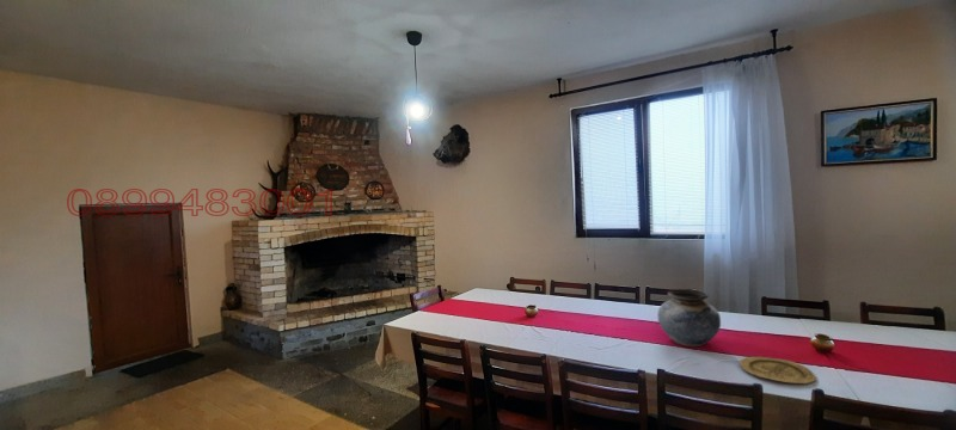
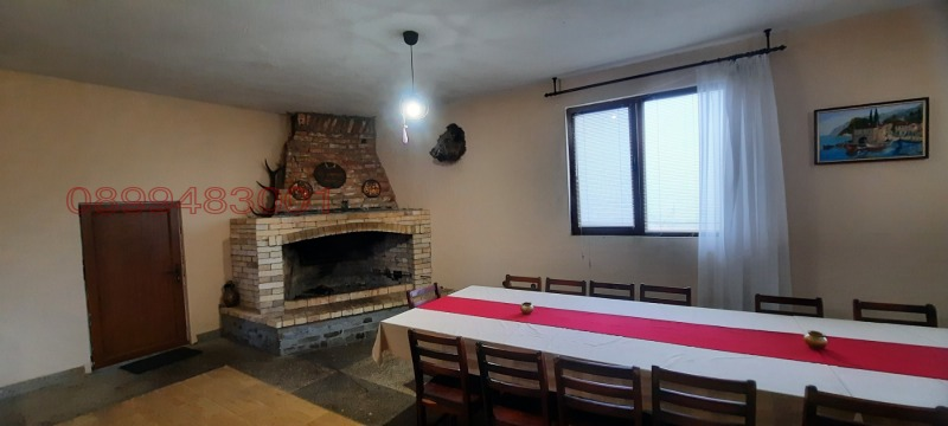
- plate [739,356,817,385]
- vase [656,288,722,348]
